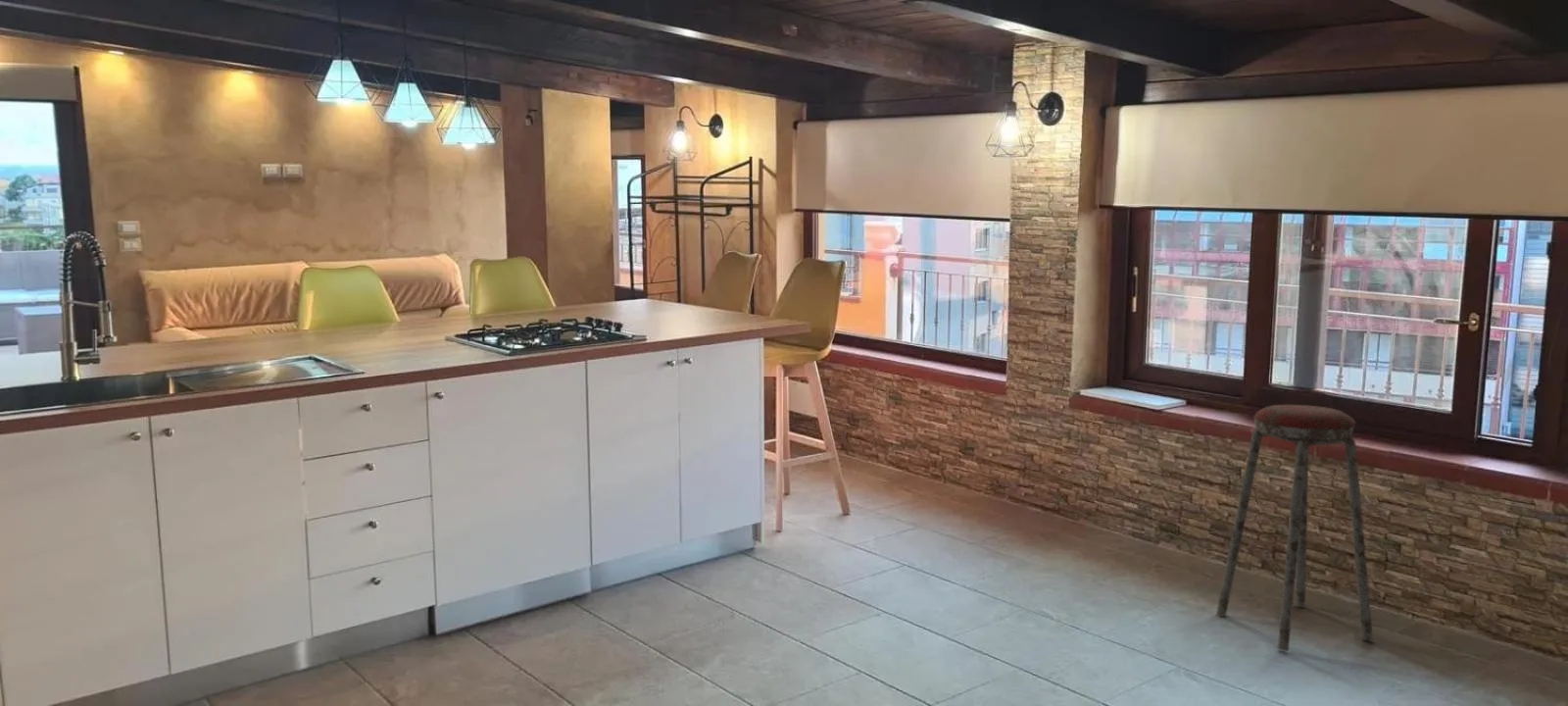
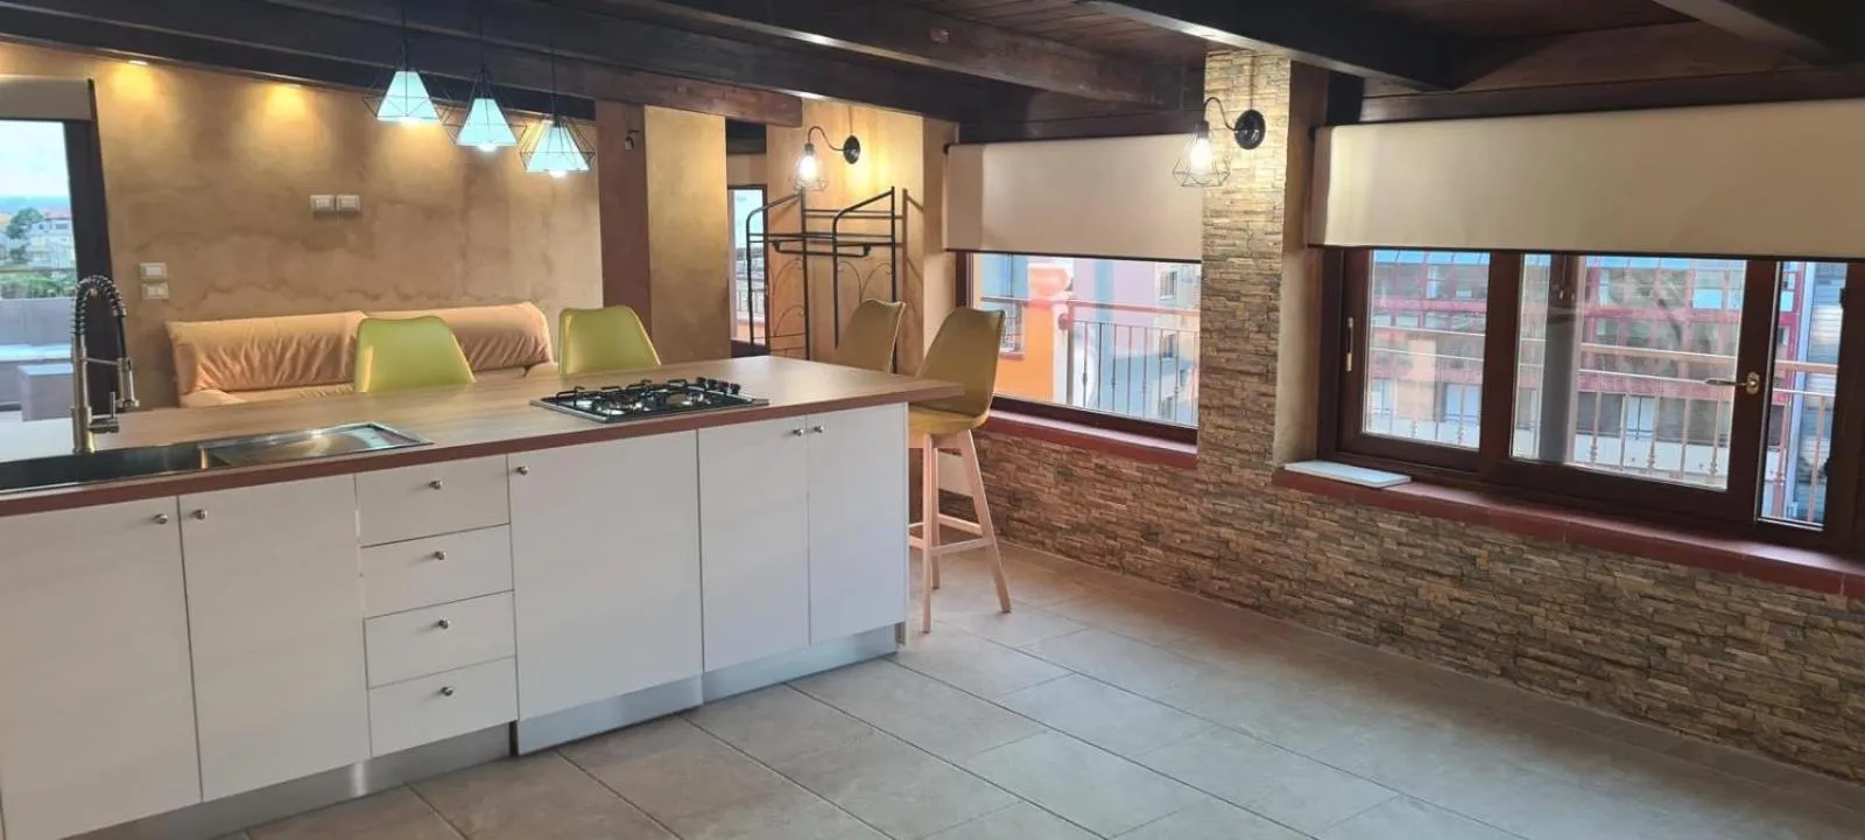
- music stool [1215,404,1374,652]
